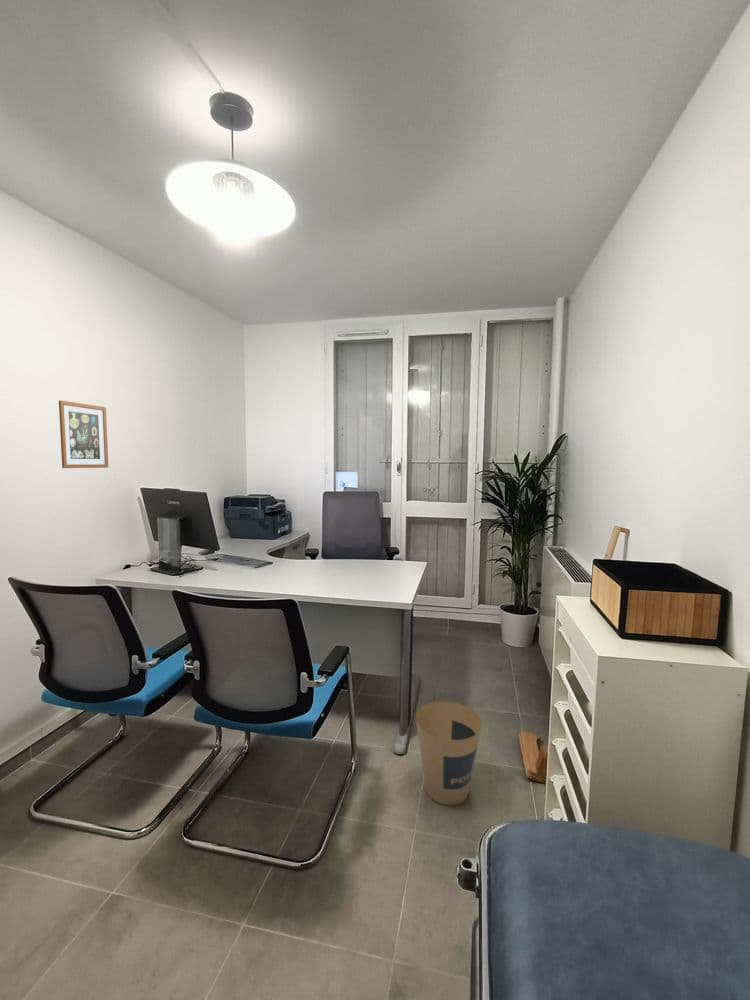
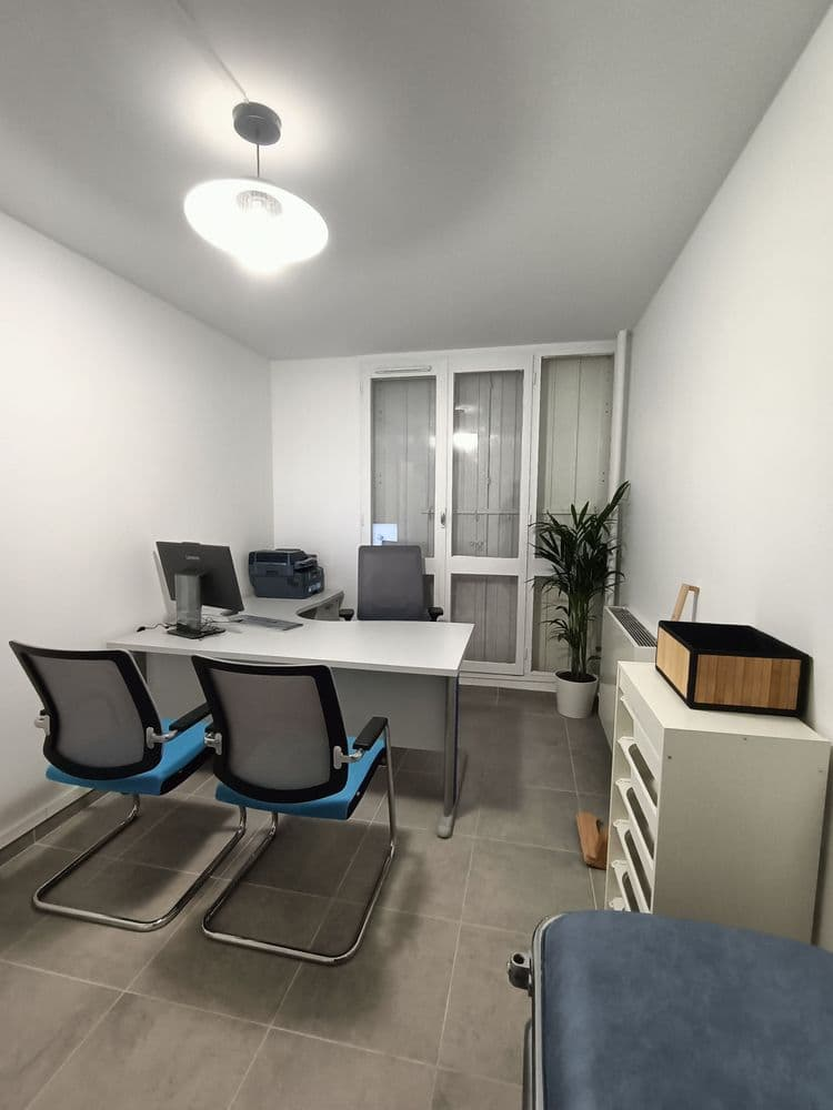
- trash can [415,700,483,806]
- wall art [58,399,109,469]
